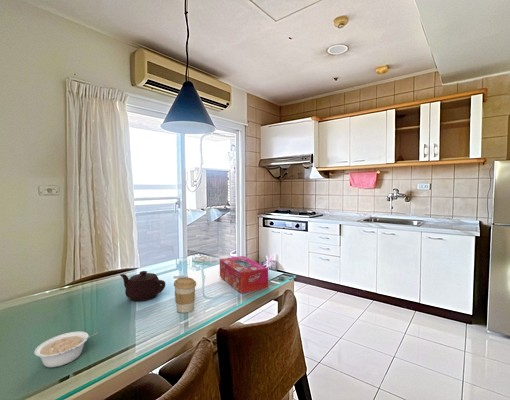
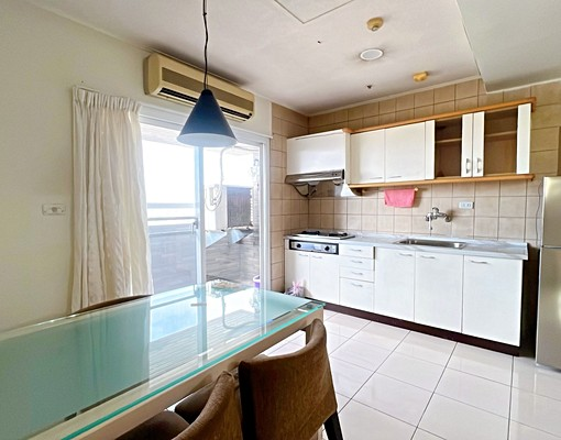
- teapot [119,270,166,302]
- legume [33,331,99,369]
- tissue box [219,255,269,294]
- coffee cup [173,276,197,314]
